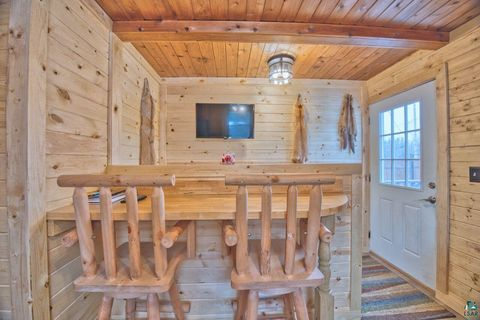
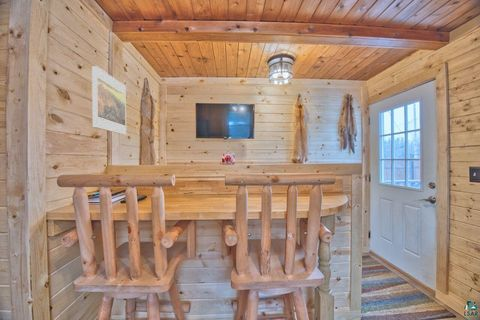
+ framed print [91,65,127,135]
